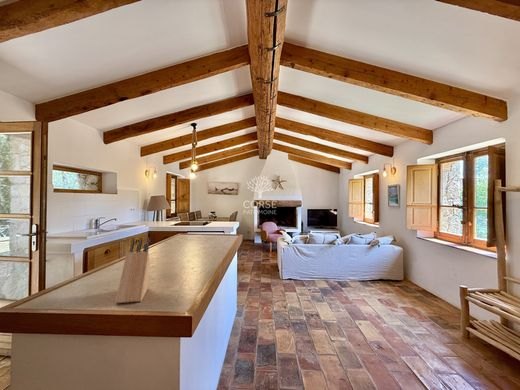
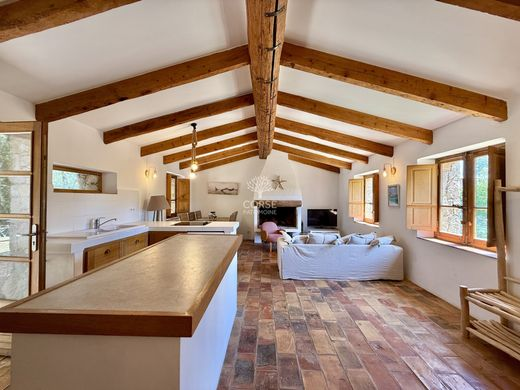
- knife block [114,236,151,304]
